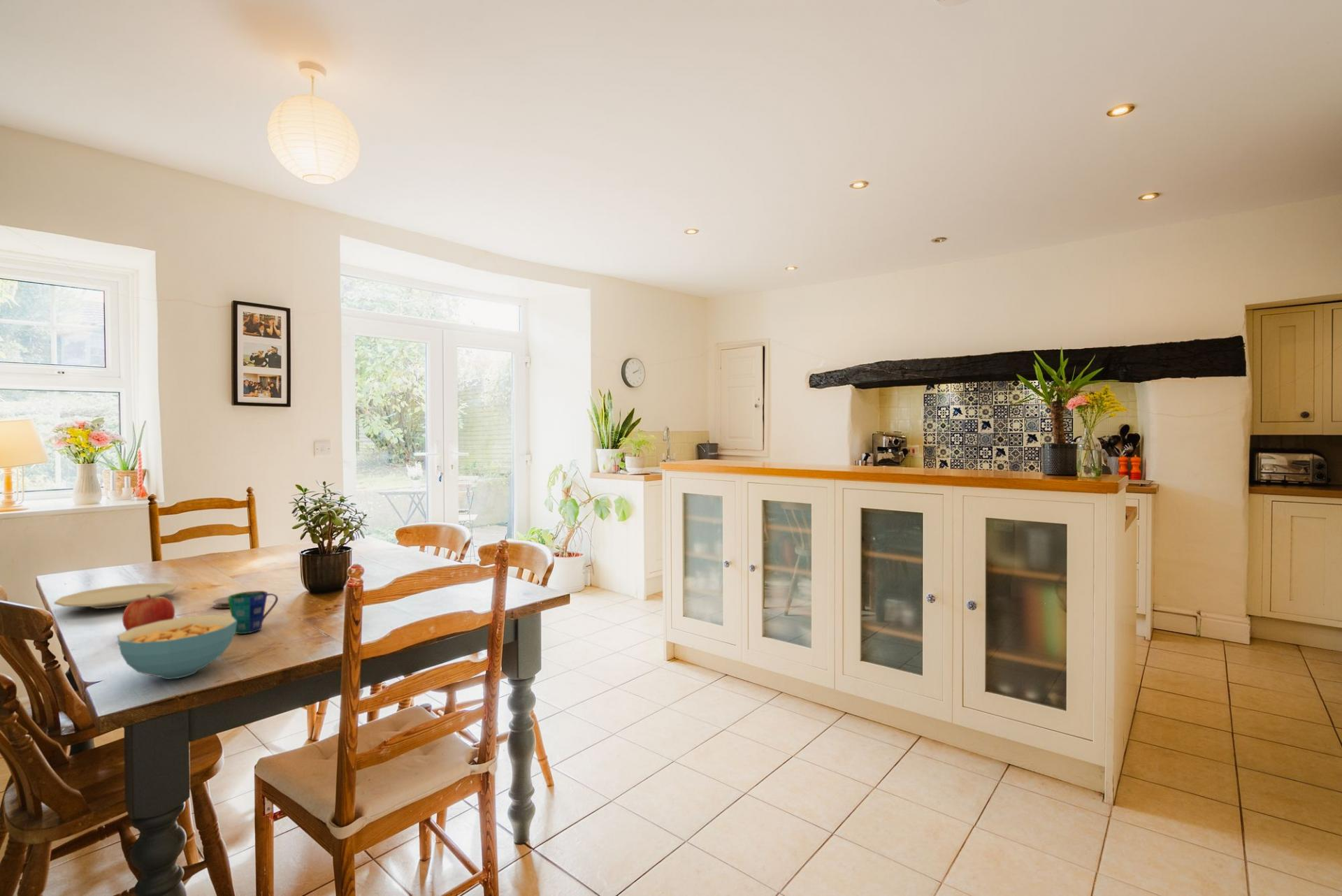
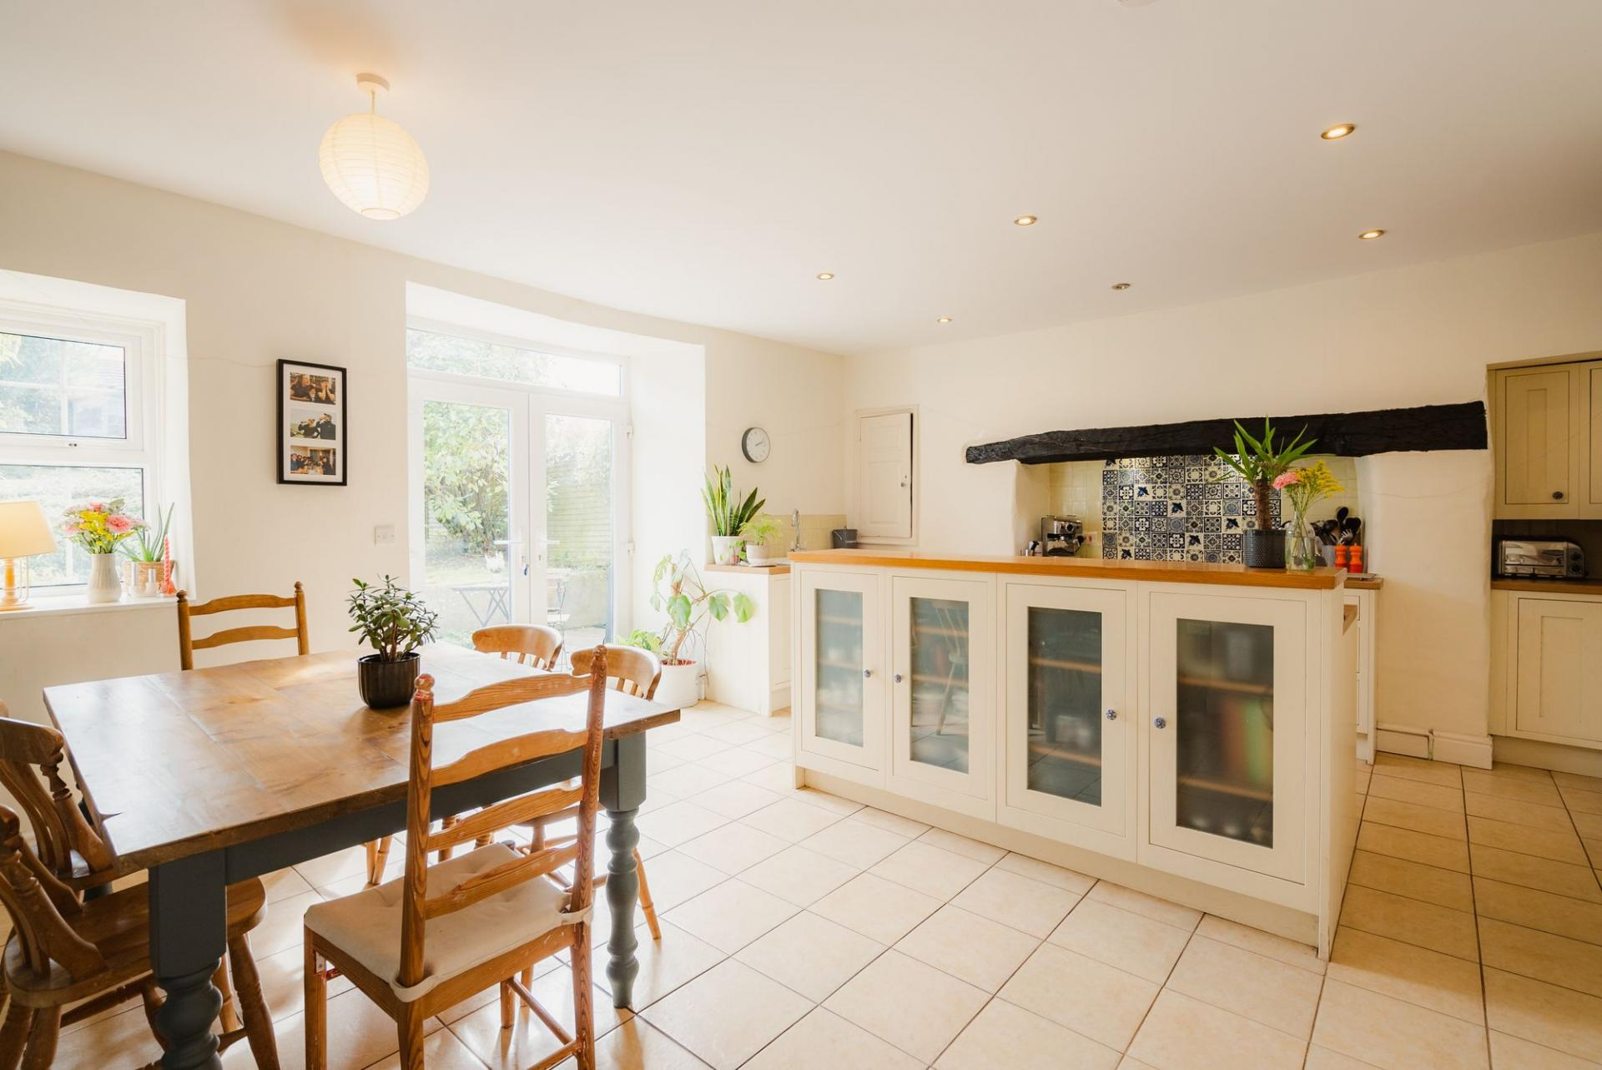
- plate [54,582,178,609]
- cup [227,590,279,635]
- coaster [212,596,230,609]
- cereal bowl [117,614,237,680]
- fruit [122,595,175,631]
